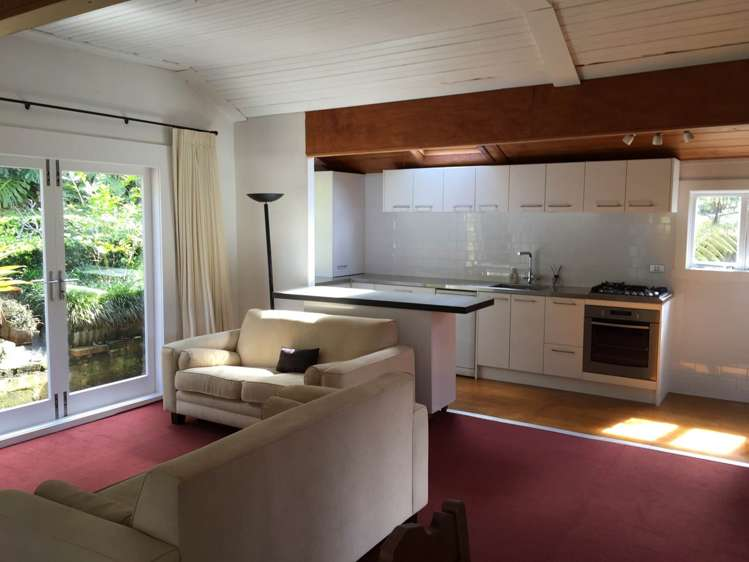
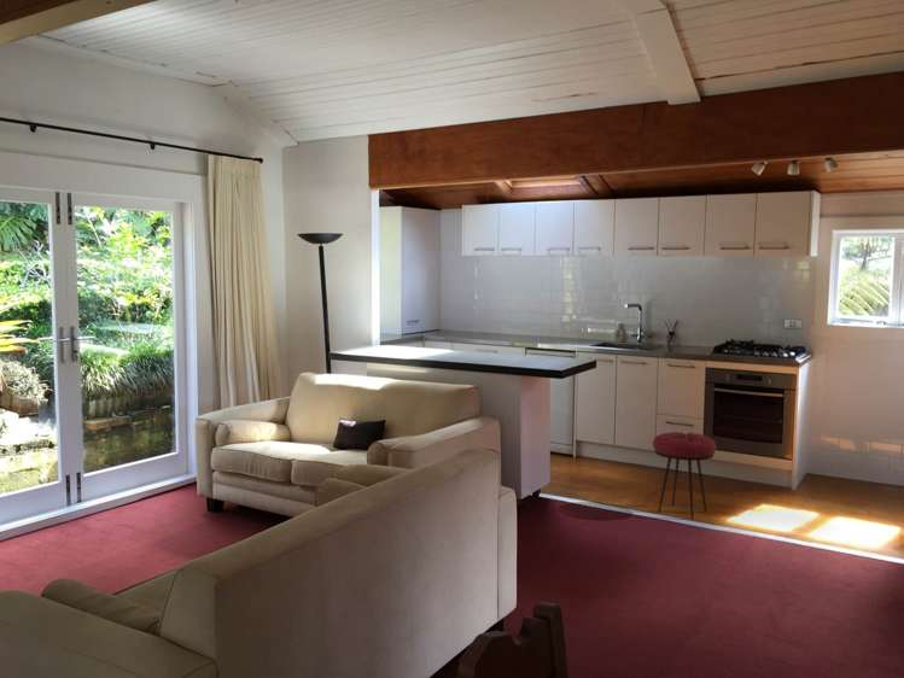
+ stool [652,431,717,521]
